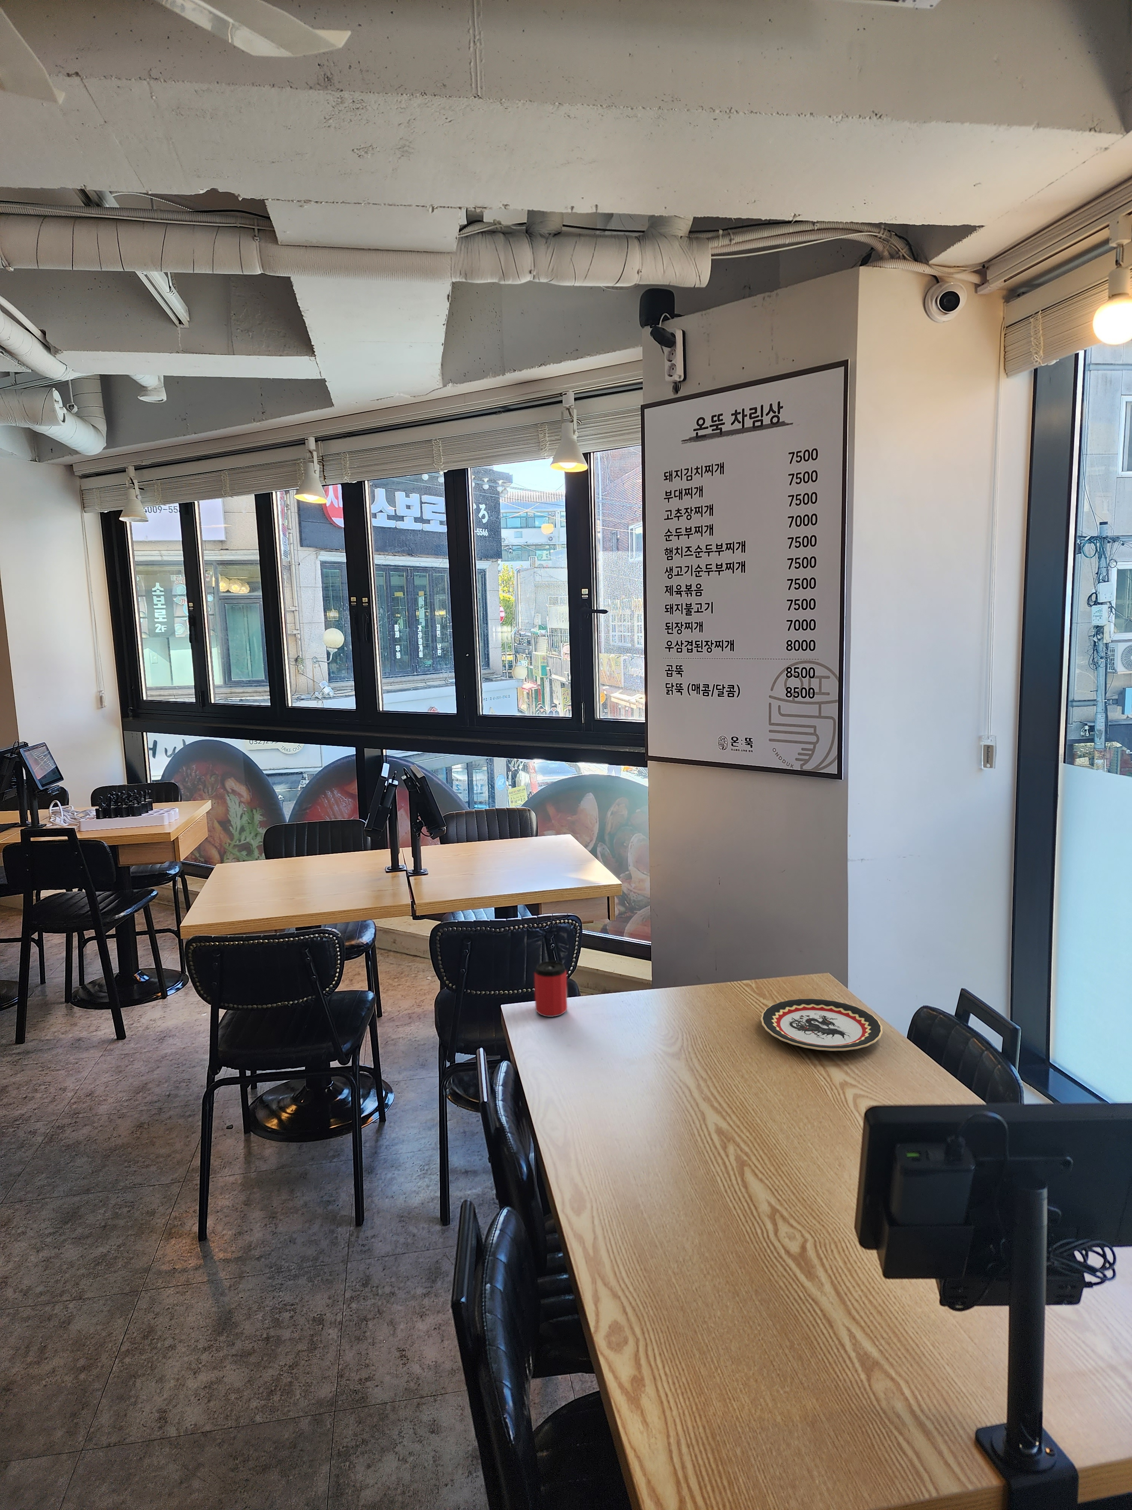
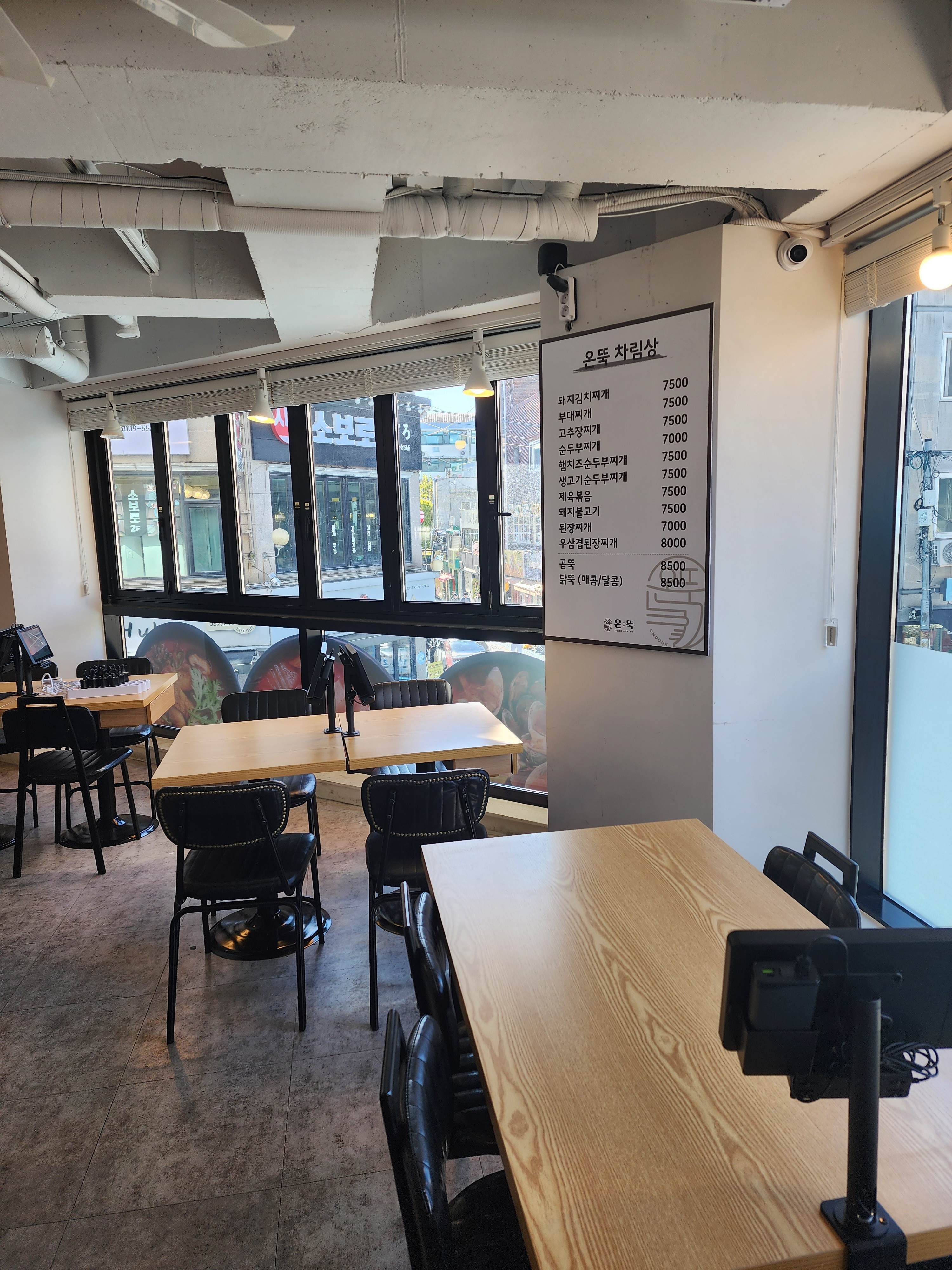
- plate [760,998,883,1051]
- can [534,961,567,1018]
